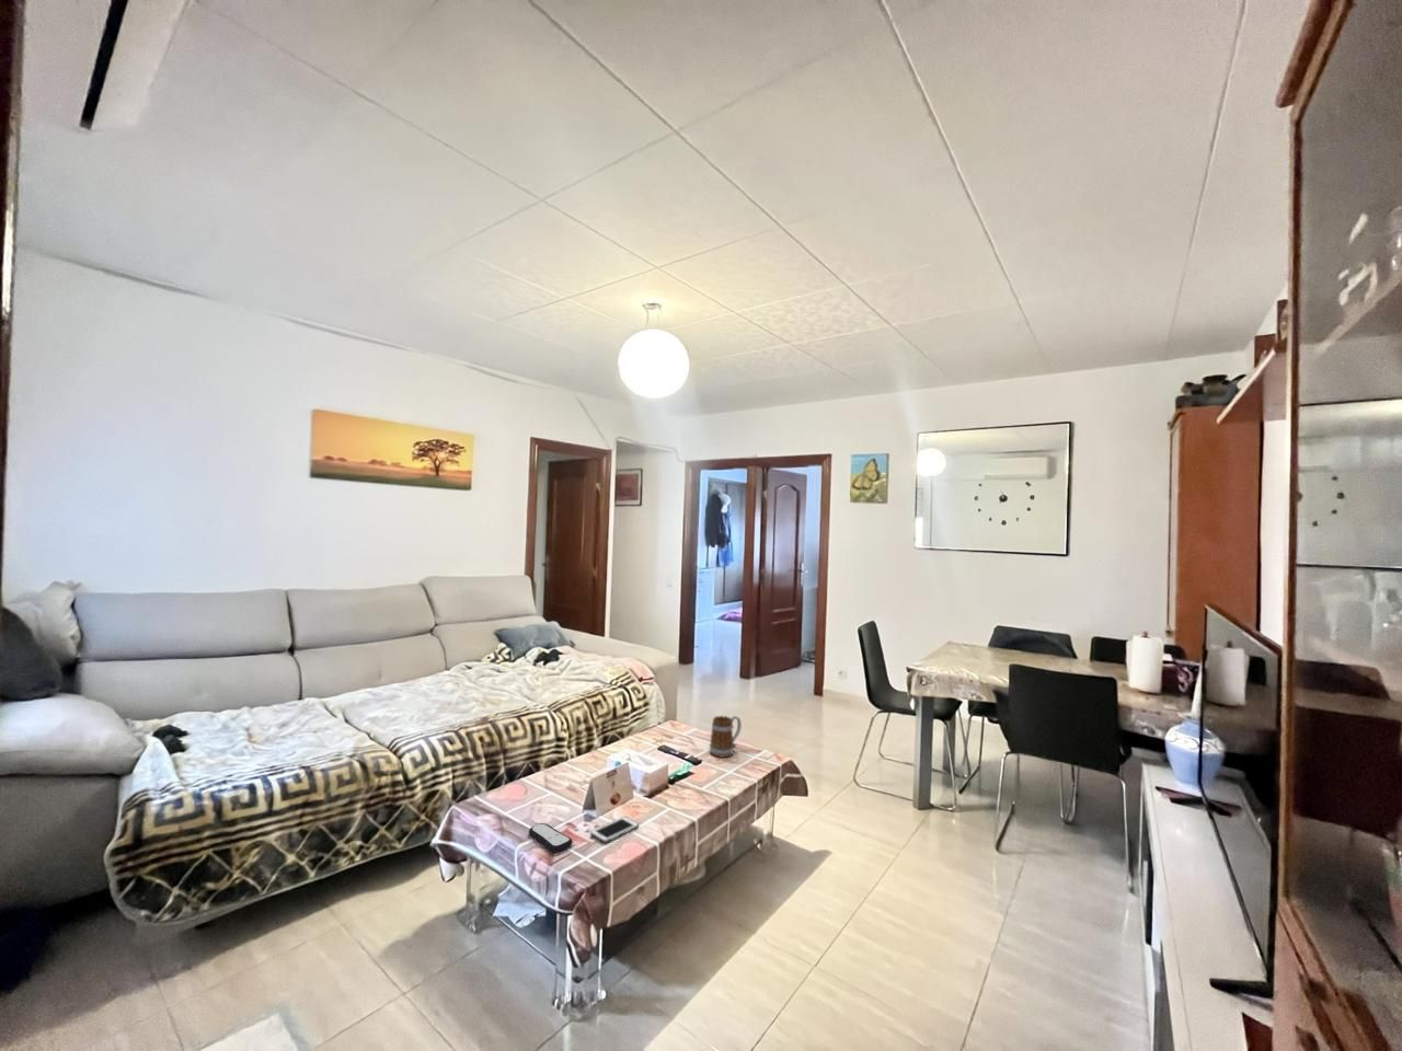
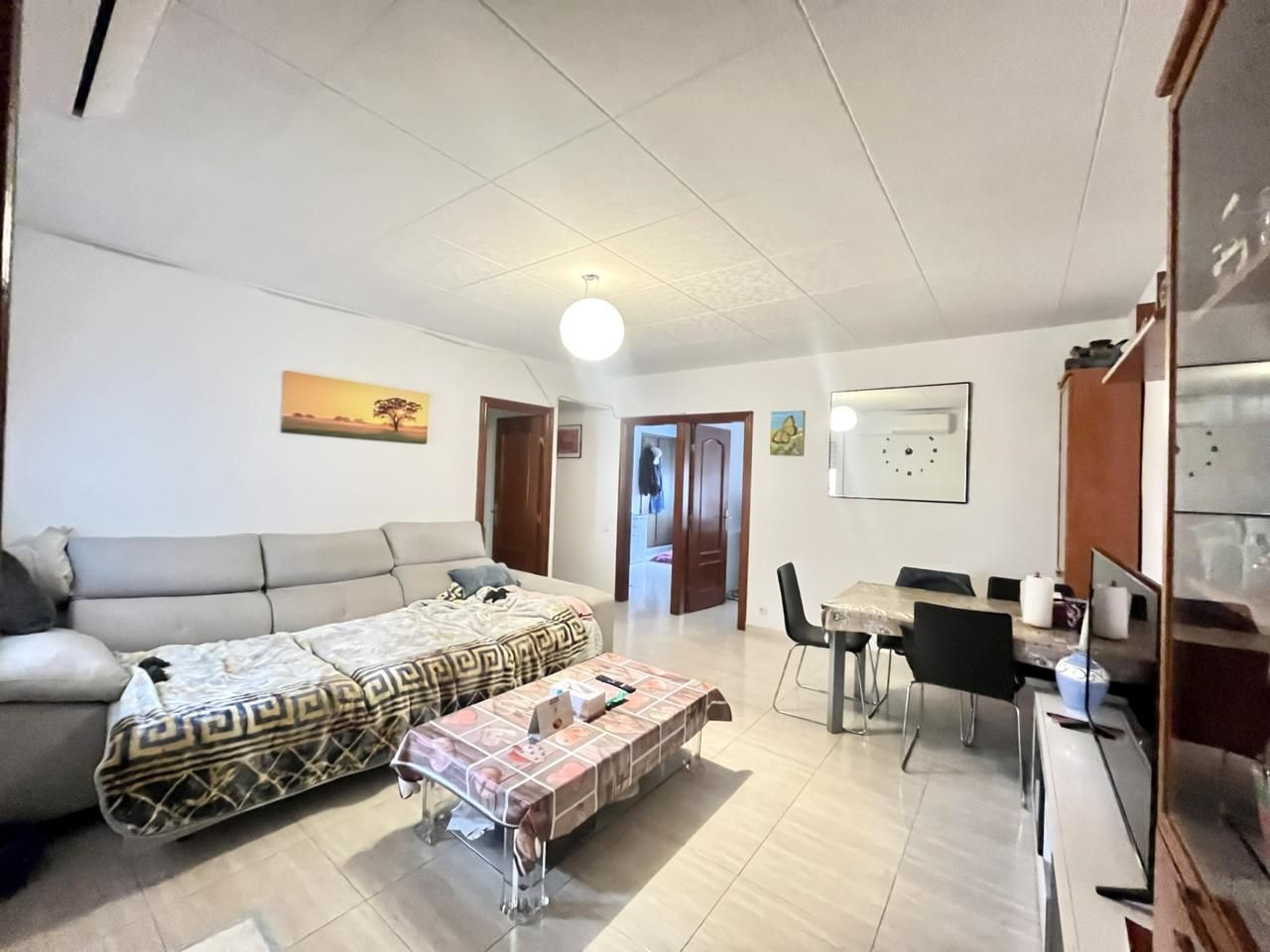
- remote control [528,822,574,853]
- cell phone [590,816,639,845]
- mug [709,715,743,758]
